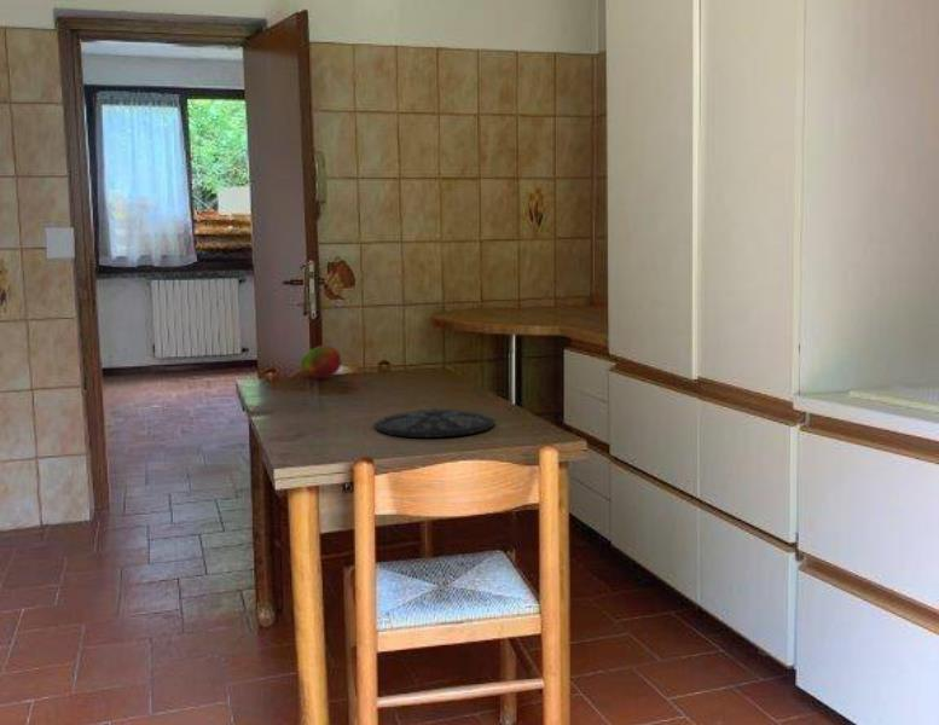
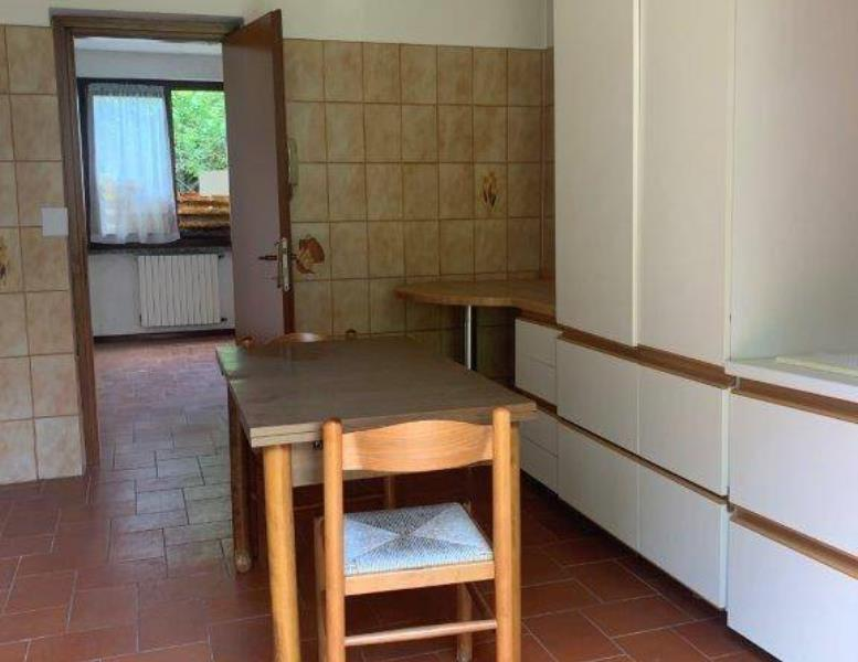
- plate [373,407,495,439]
- fruit [300,344,343,379]
